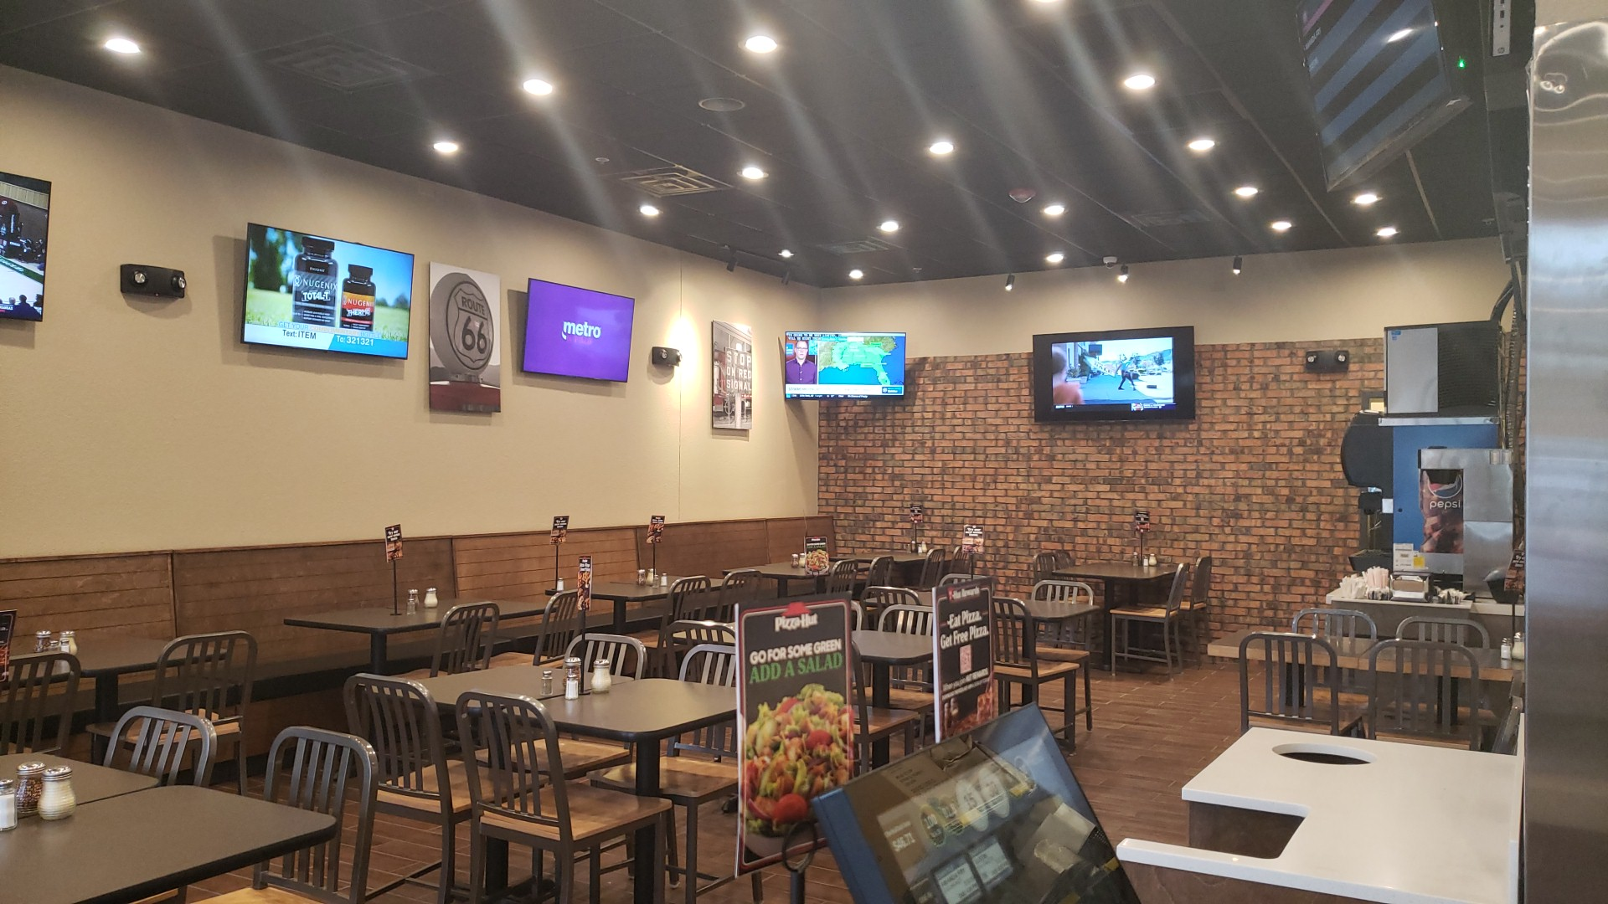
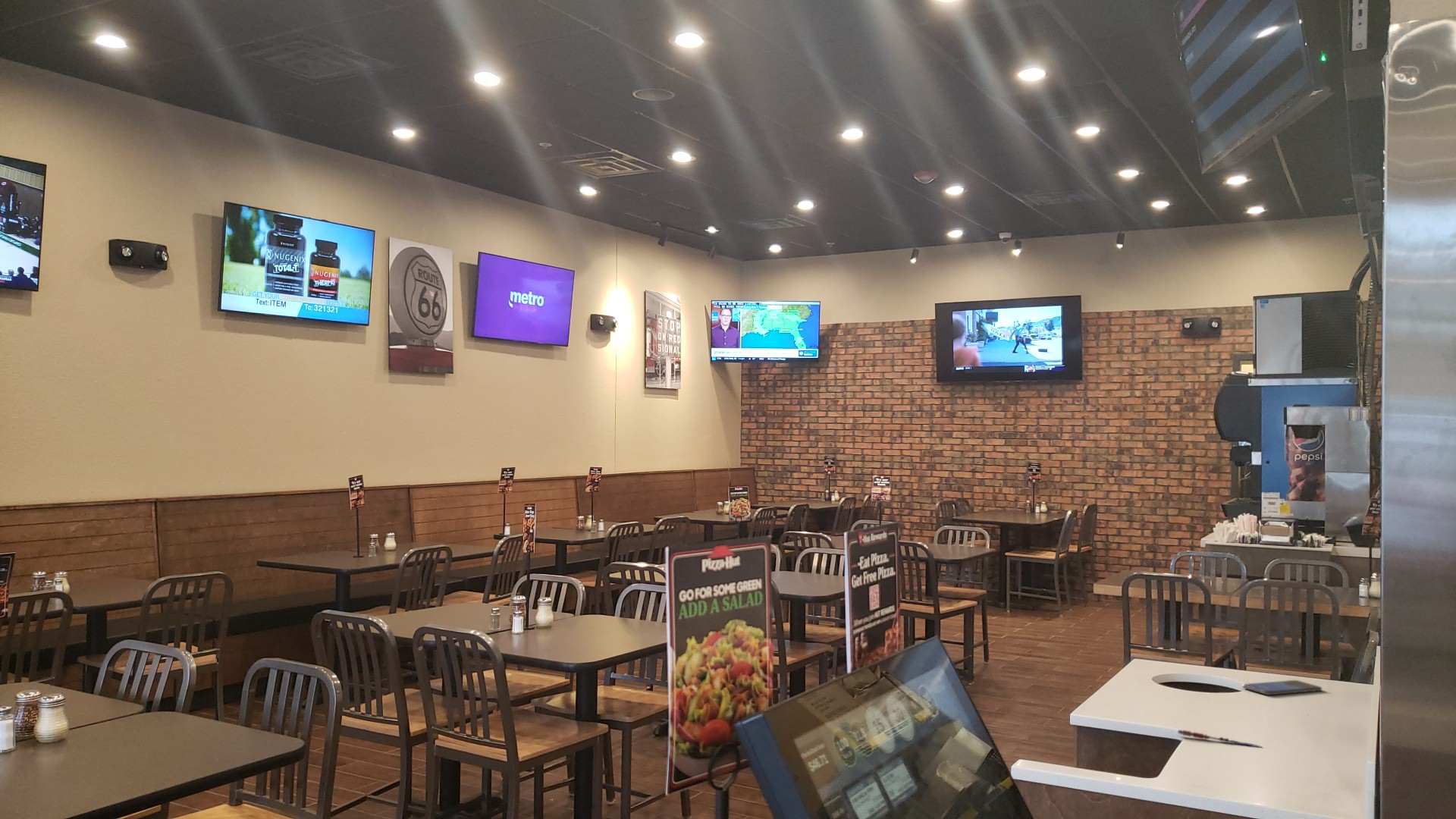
+ smartphone [1241,679,1323,696]
+ pen [1177,730,1263,748]
